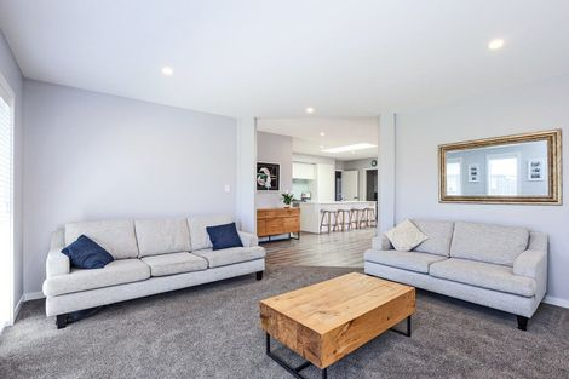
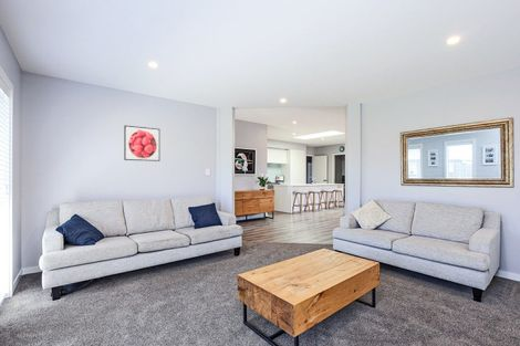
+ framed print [123,124,160,162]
